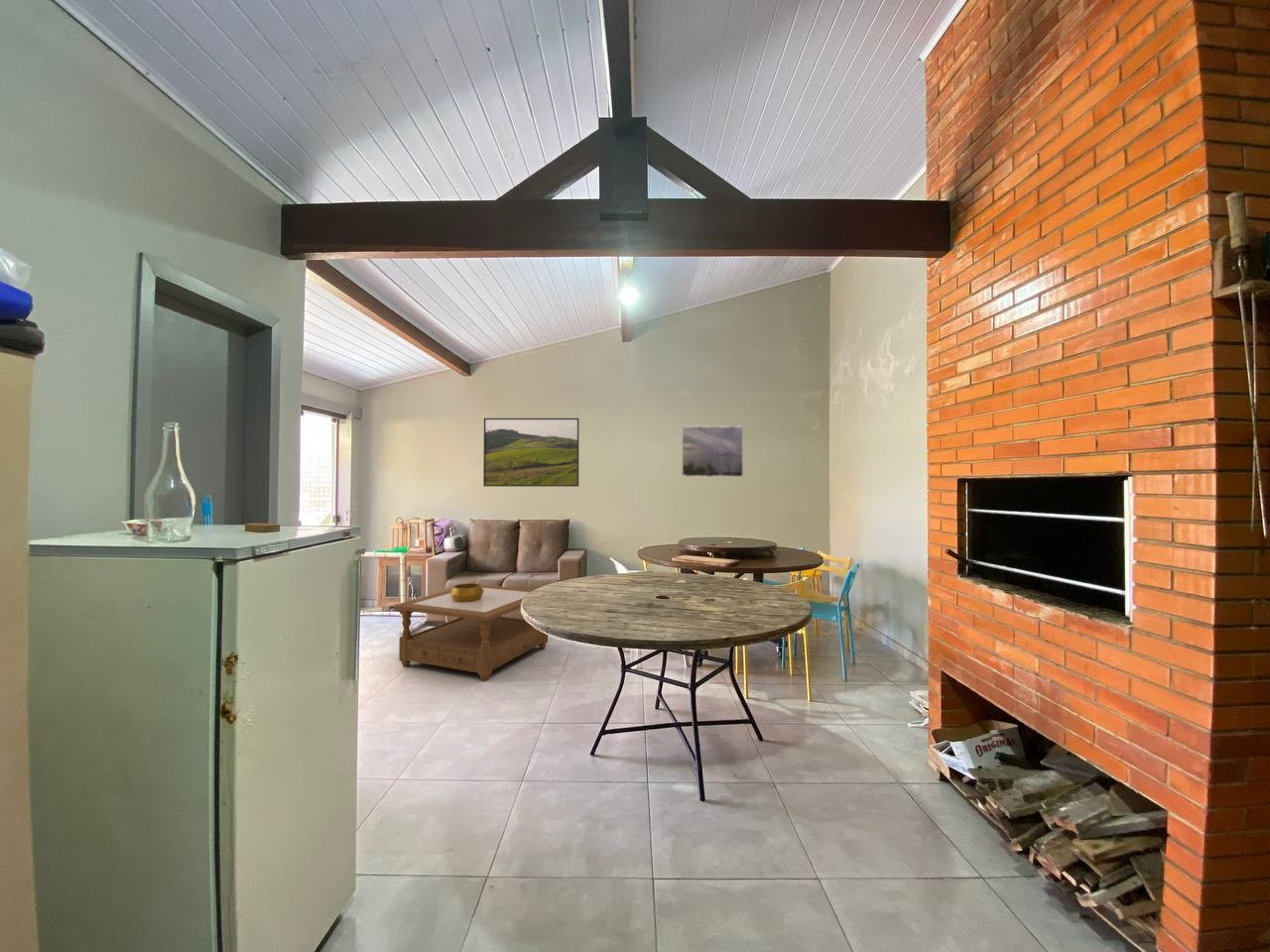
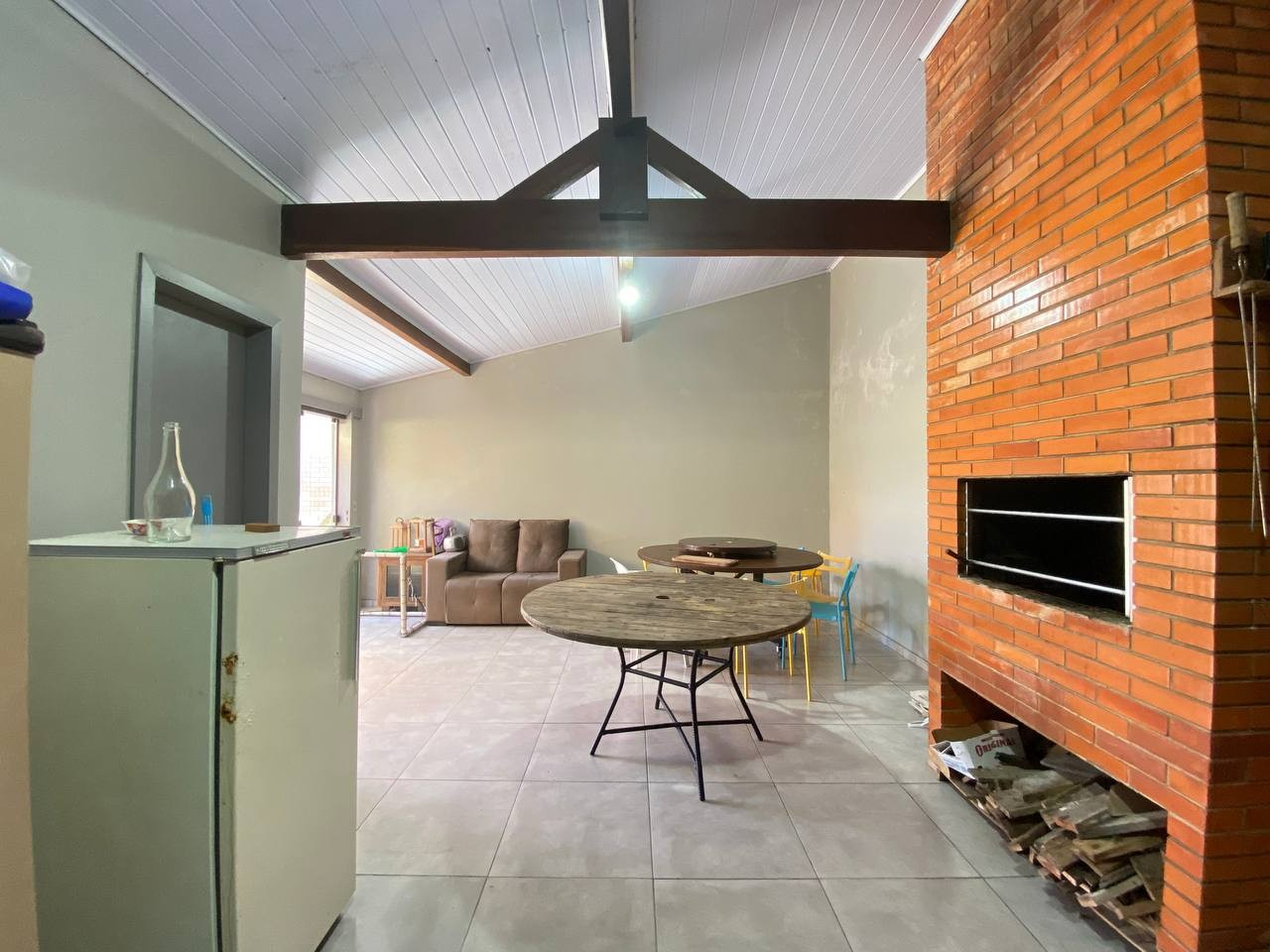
- decorative bowl [450,582,484,602]
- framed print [482,417,580,488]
- coffee table [393,584,549,682]
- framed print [681,424,744,478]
